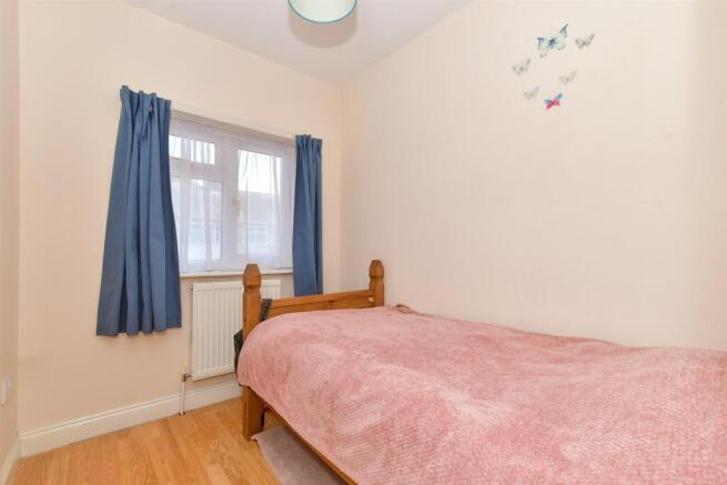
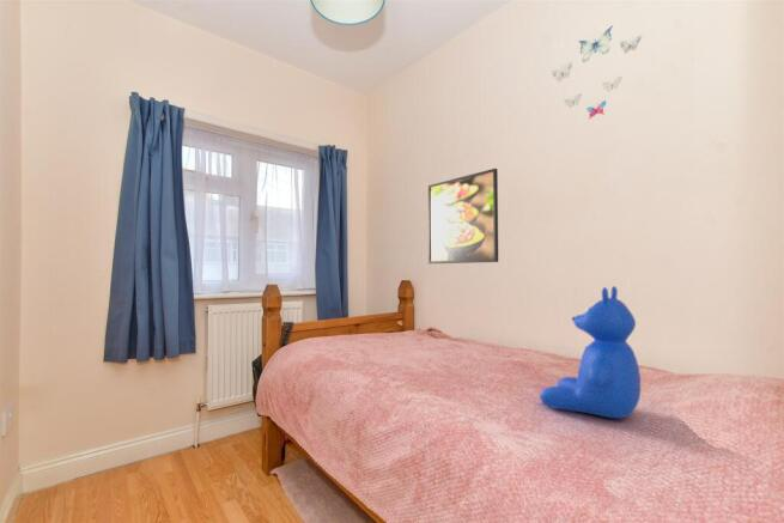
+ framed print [427,168,499,264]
+ teddy bear [539,285,642,420]
